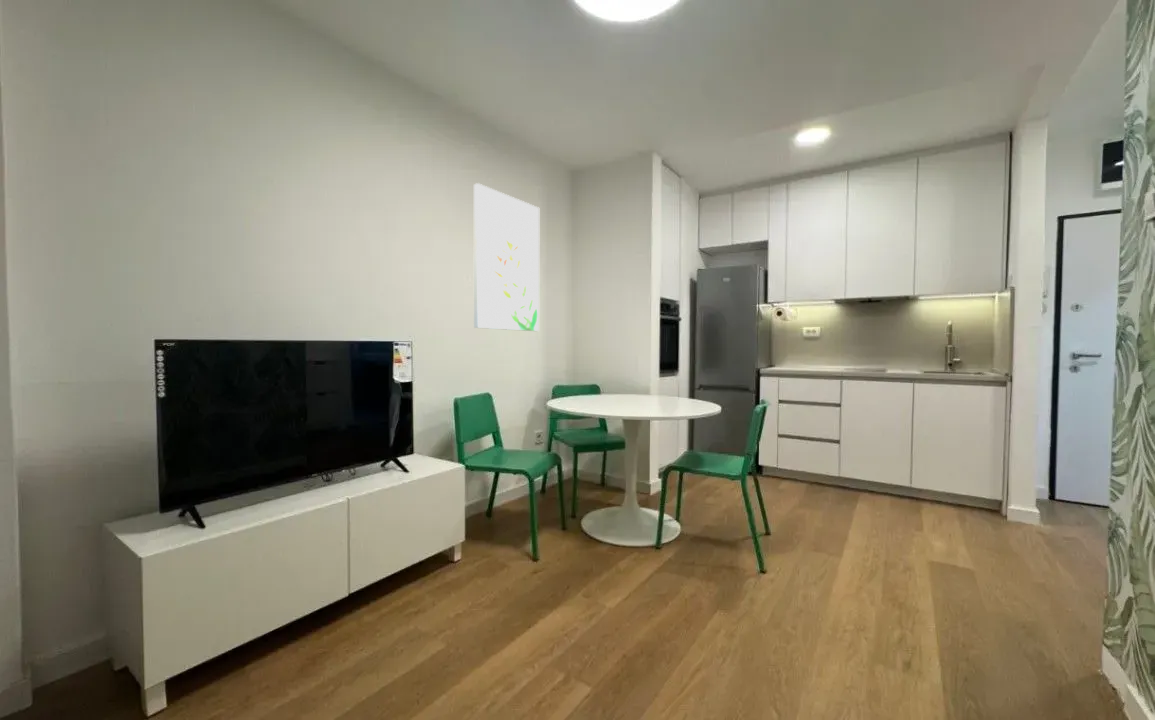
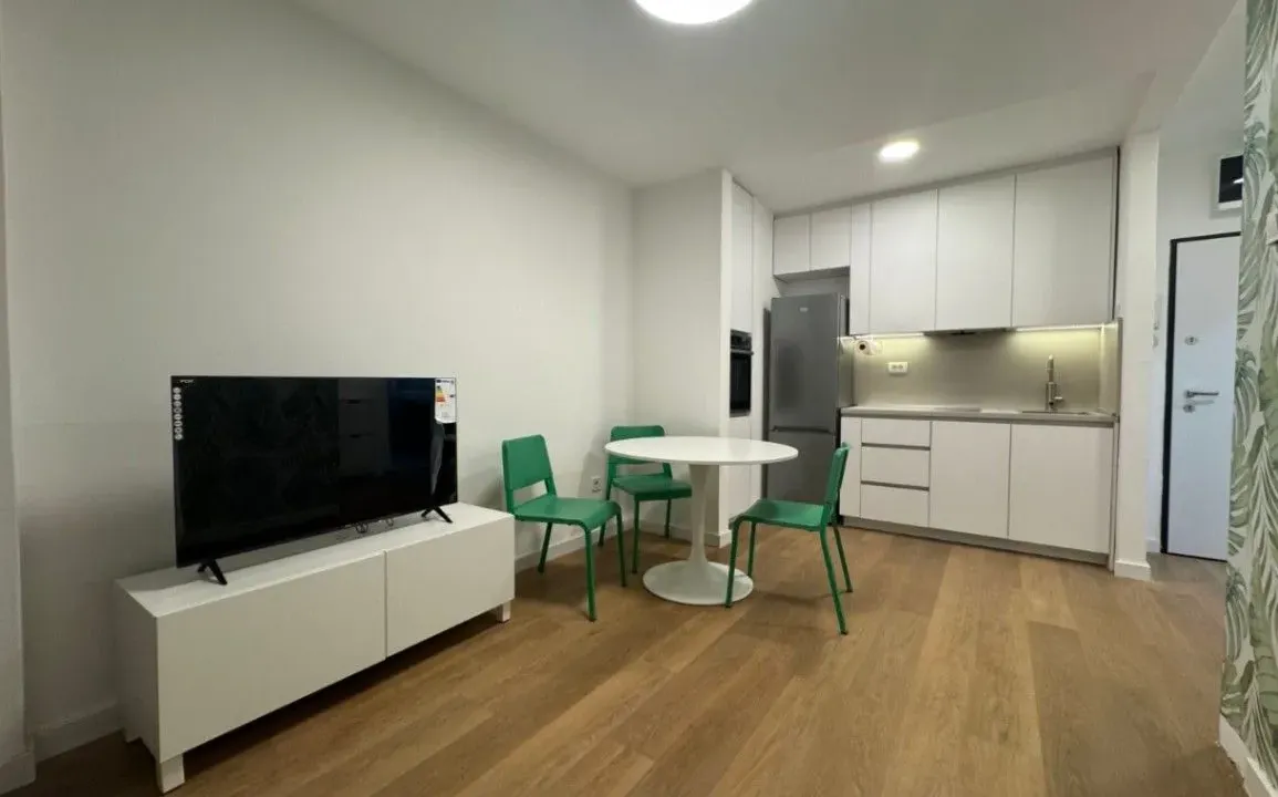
- wall art [473,182,540,332]
